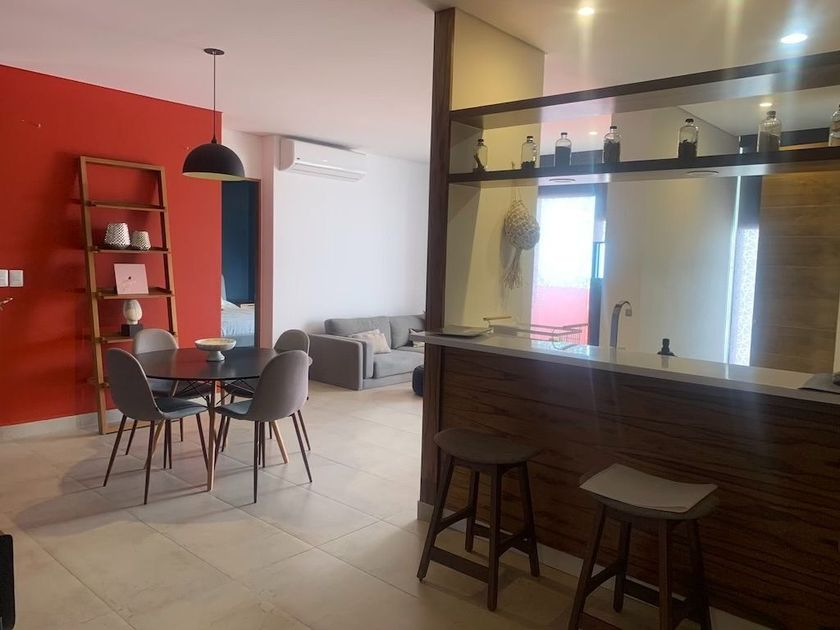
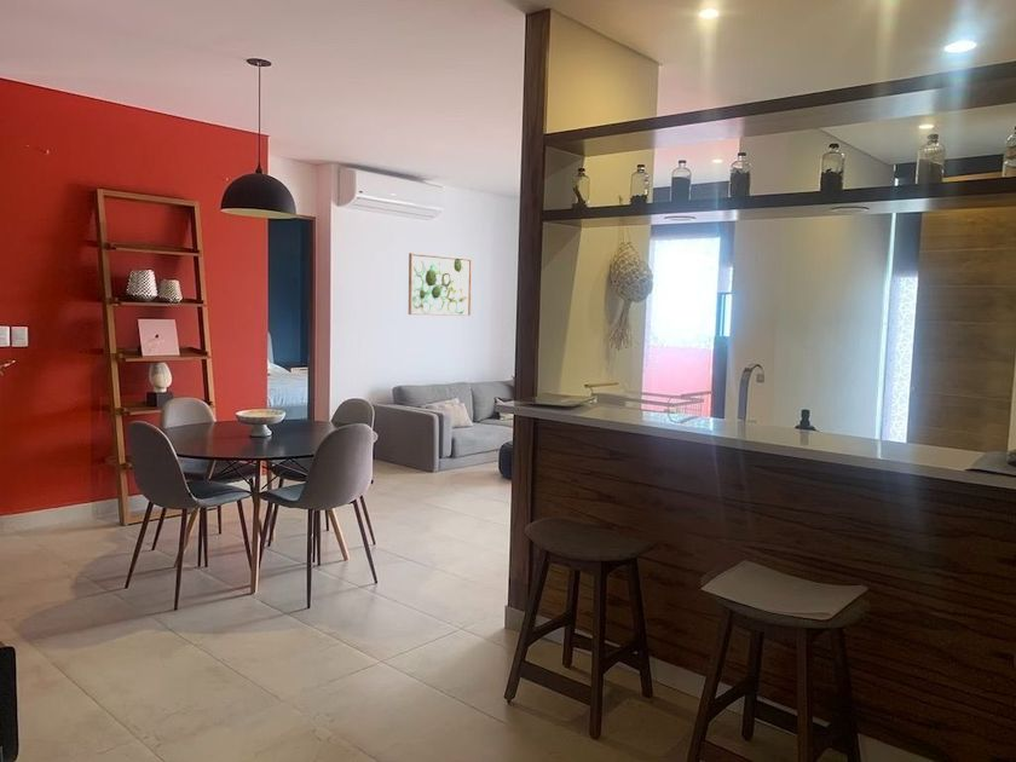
+ wall art [408,252,473,317]
